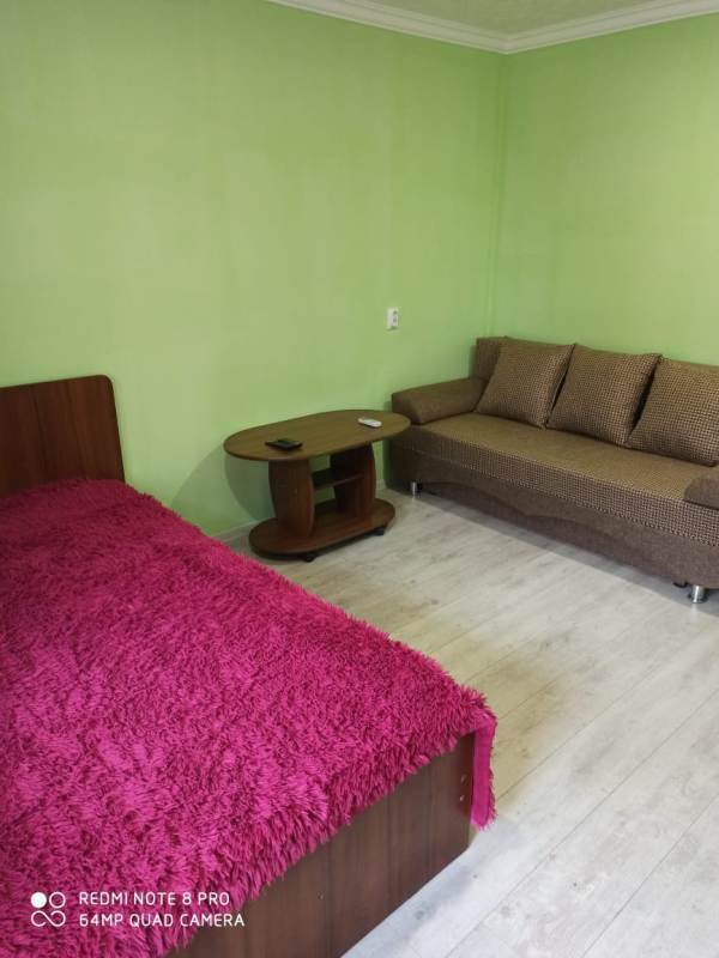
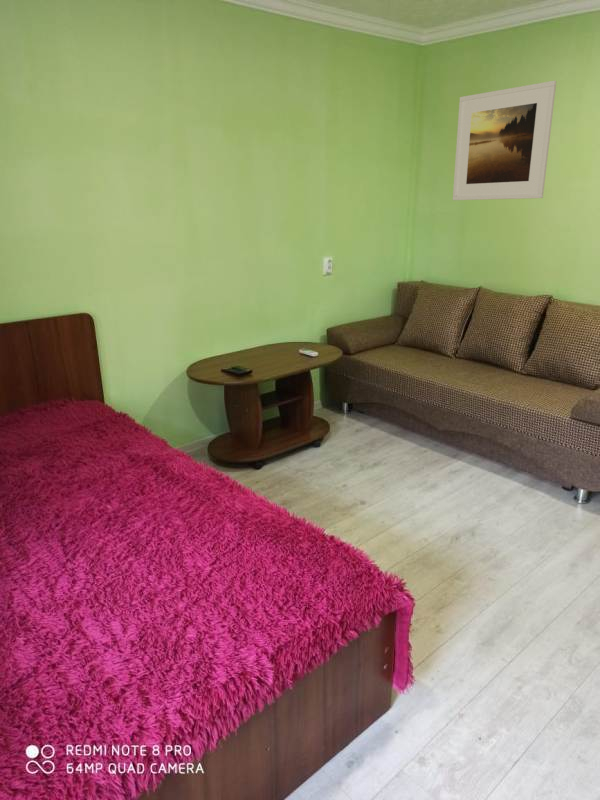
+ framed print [452,80,557,201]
